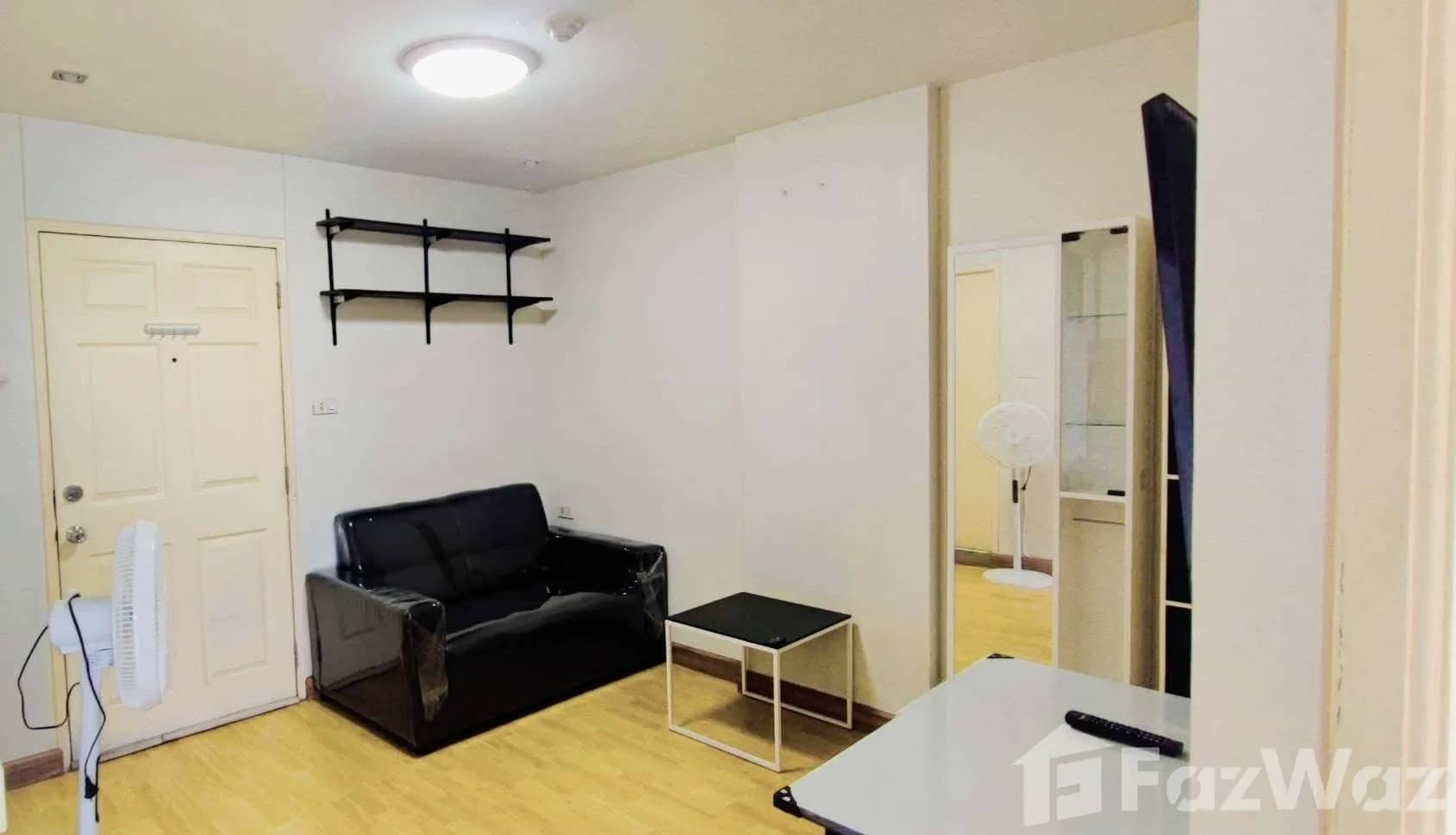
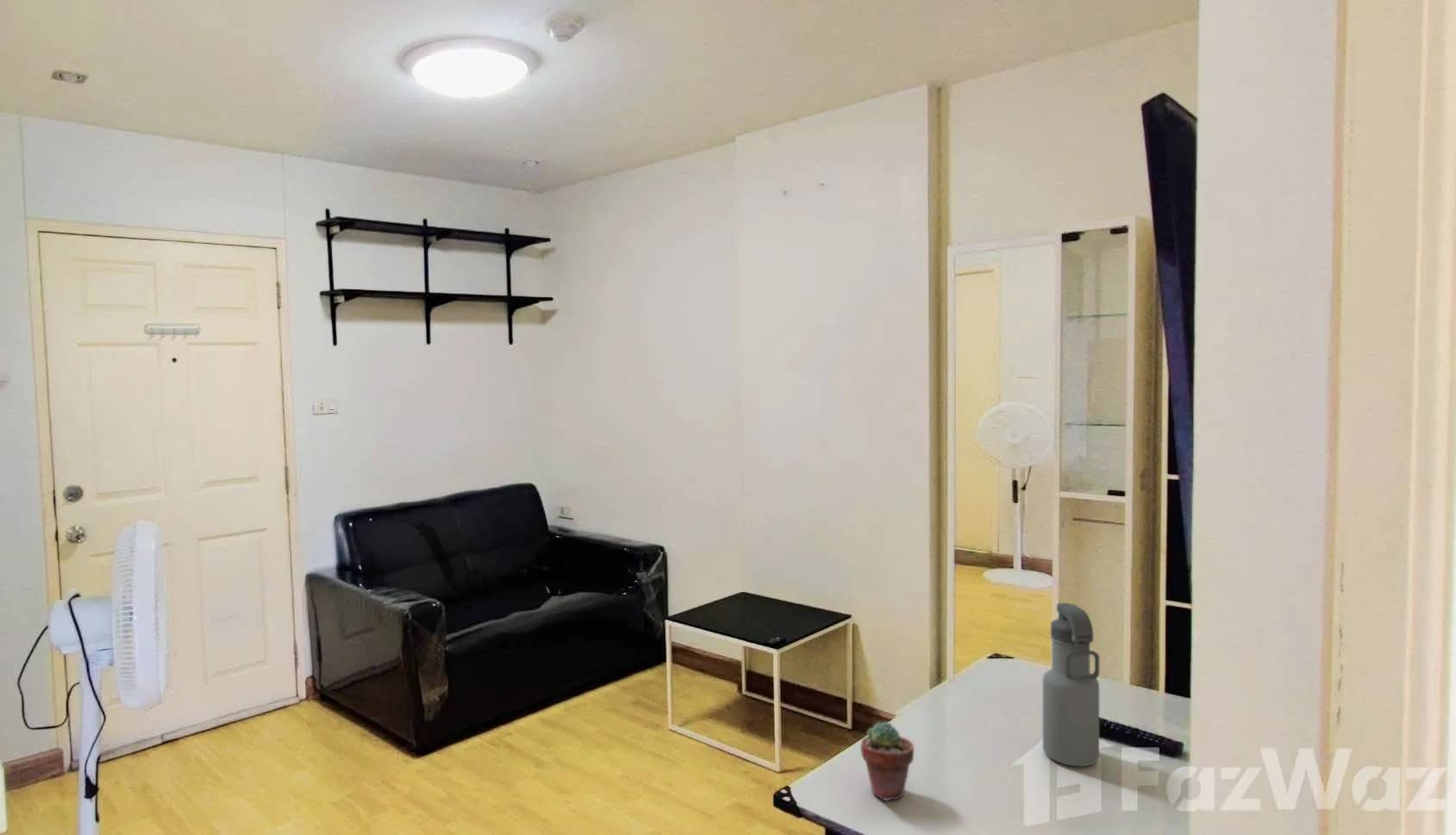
+ water bottle [1041,602,1100,767]
+ potted succulent [860,720,915,801]
